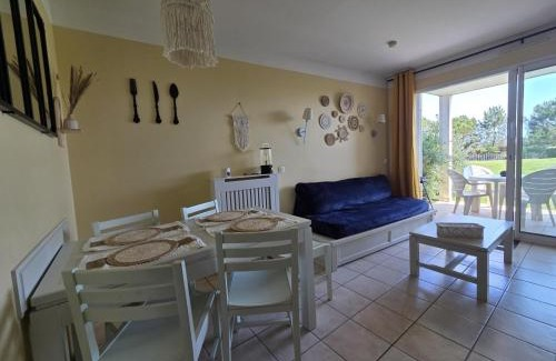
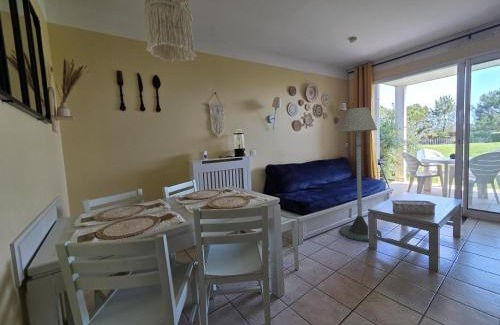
+ floor lamp [339,106,382,242]
